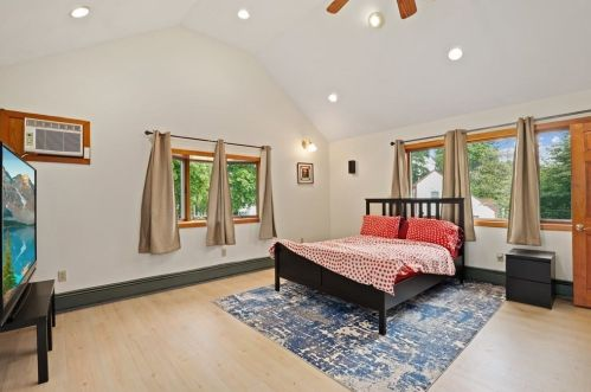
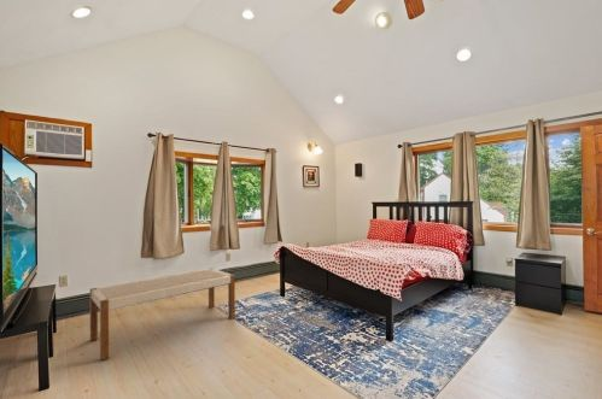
+ bench [89,266,236,360]
